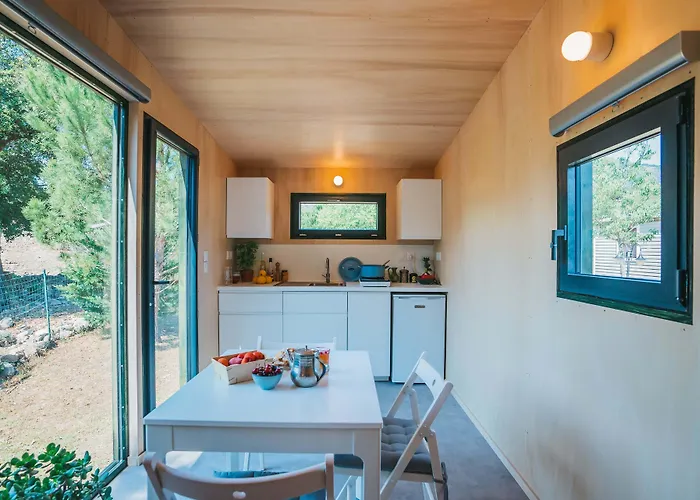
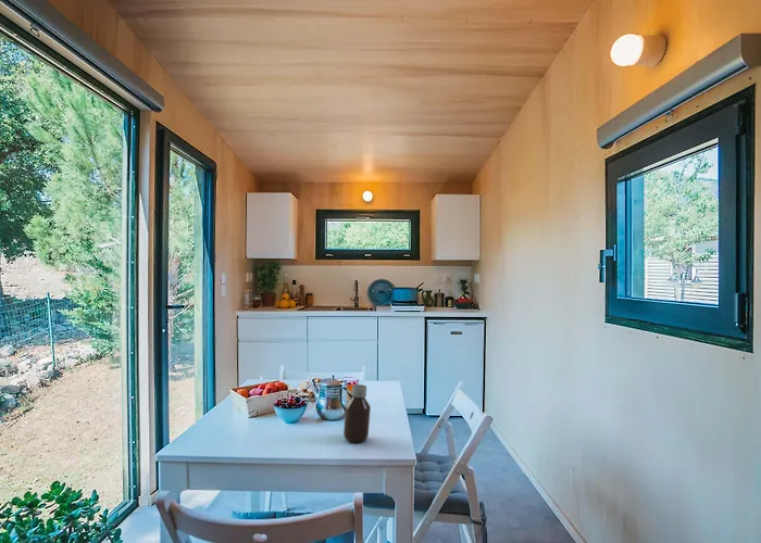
+ bottle [342,383,372,443]
